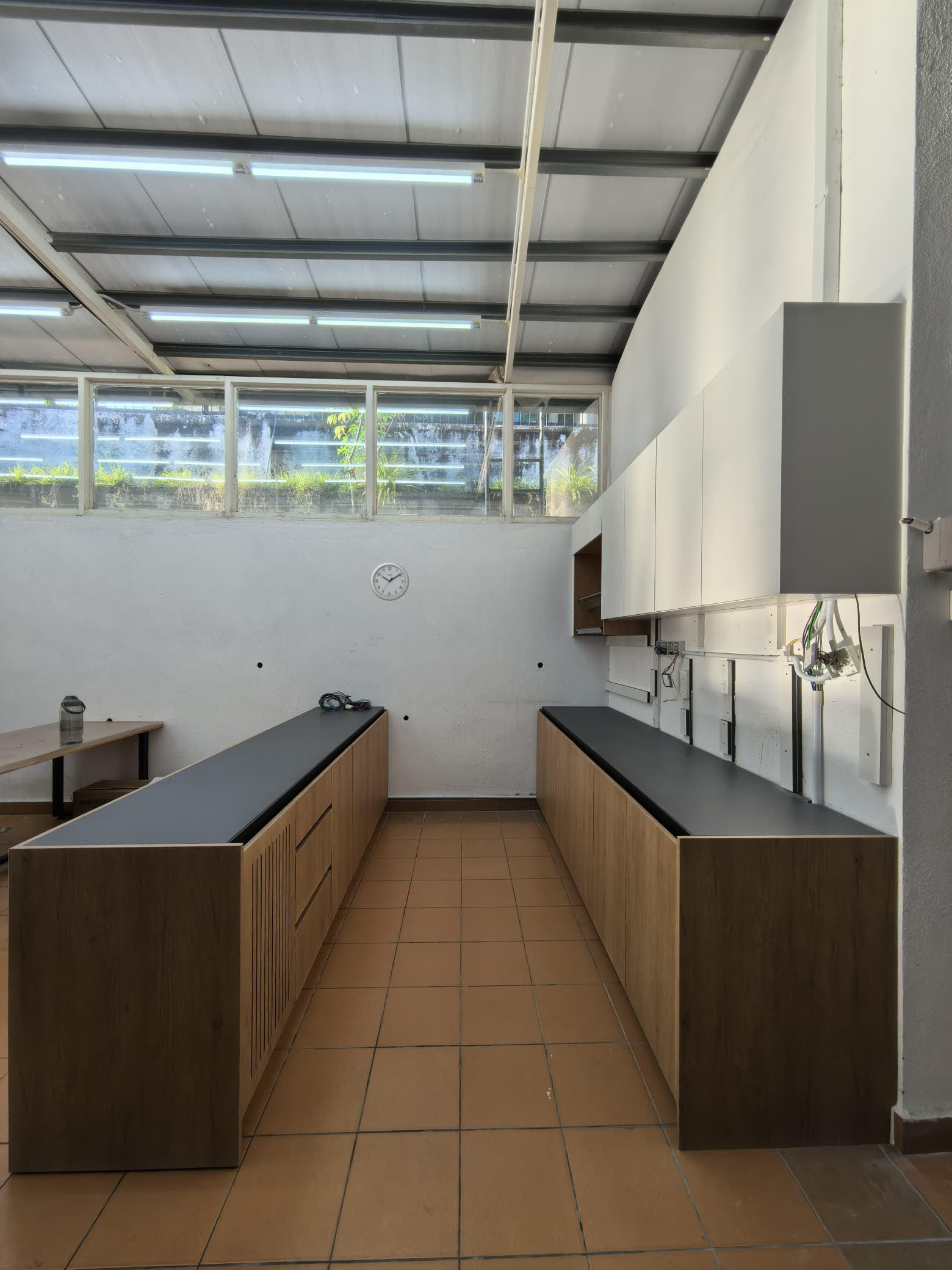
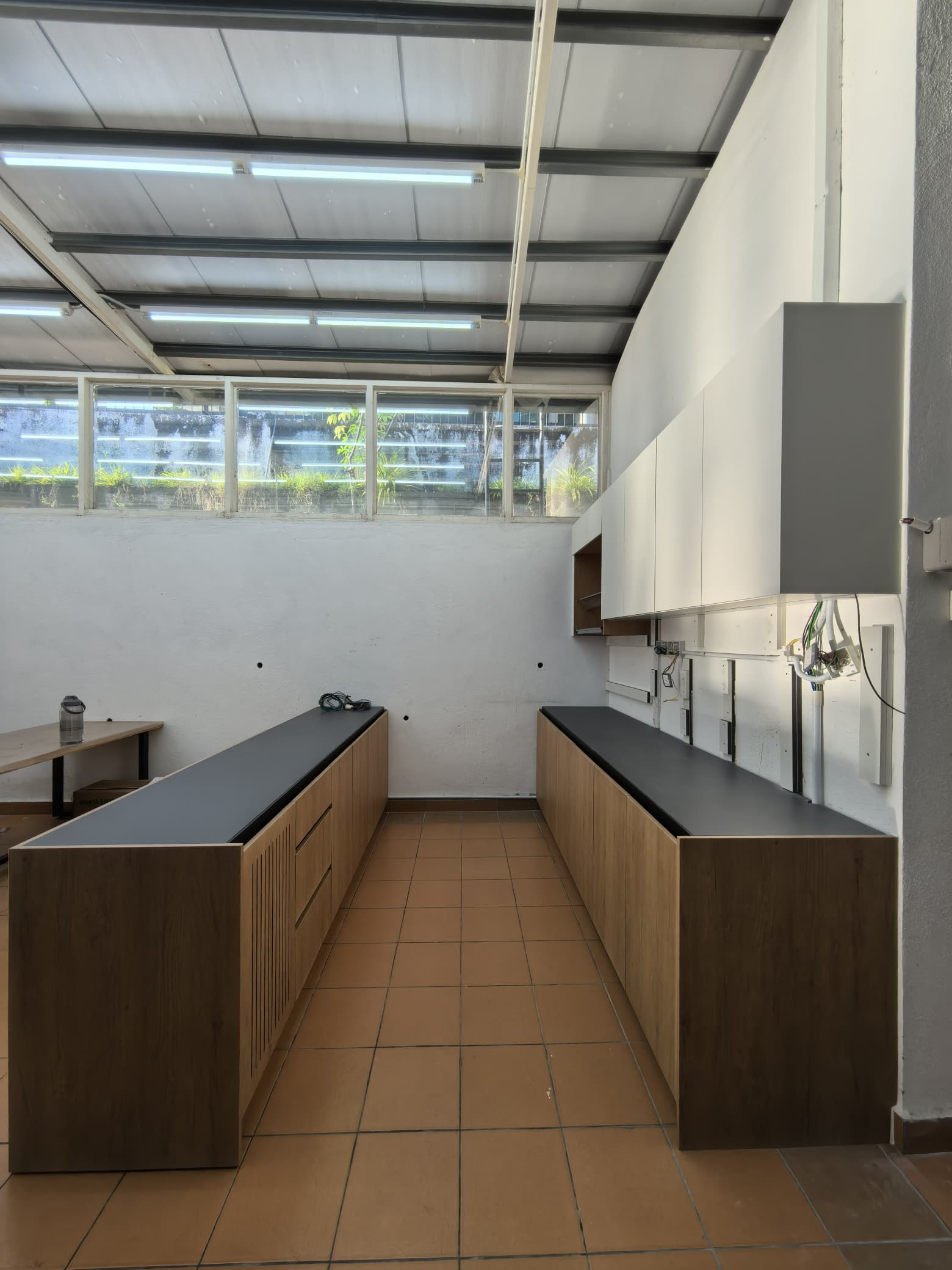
- wall clock [369,561,410,601]
